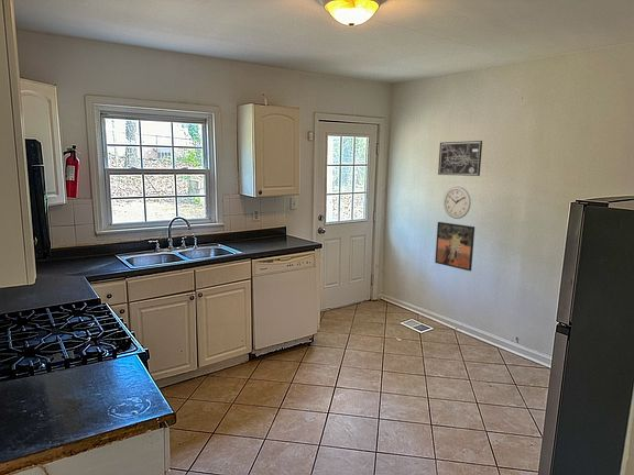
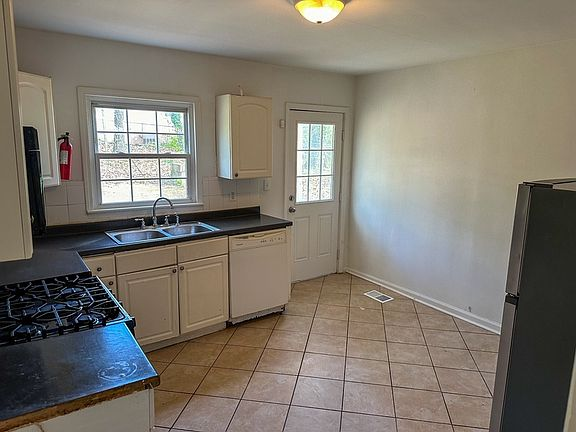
- wall clock [442,186,472,220]
- wall art [437,140,483,177]
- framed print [434,221,476,272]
